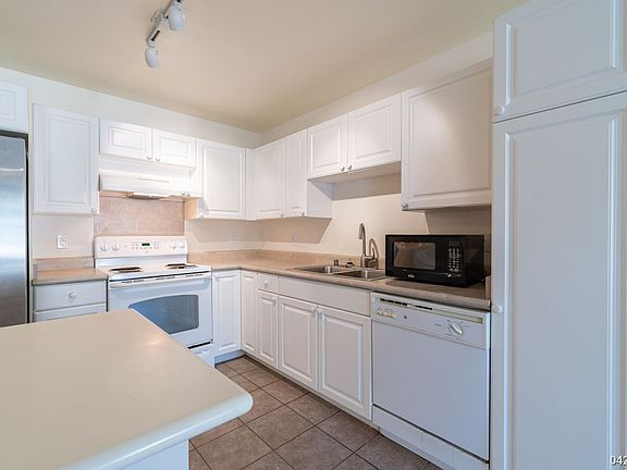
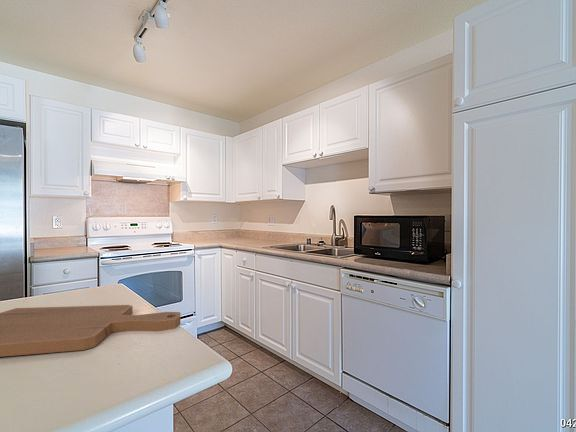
+ cutting board [0,304,181,358]
